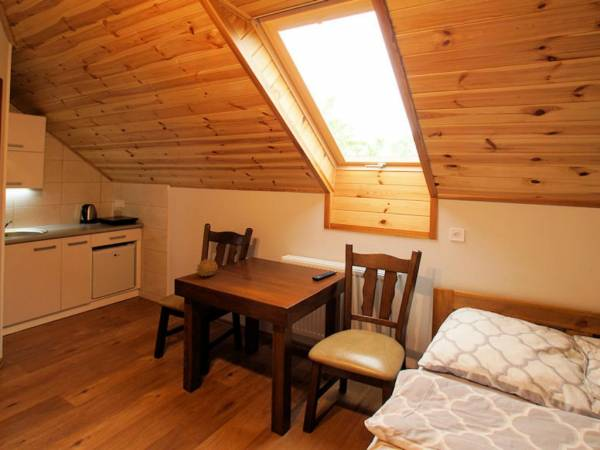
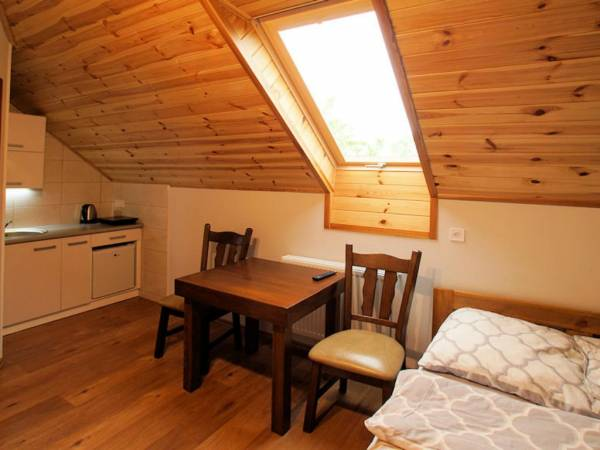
- fruit [195,258,219,278]
